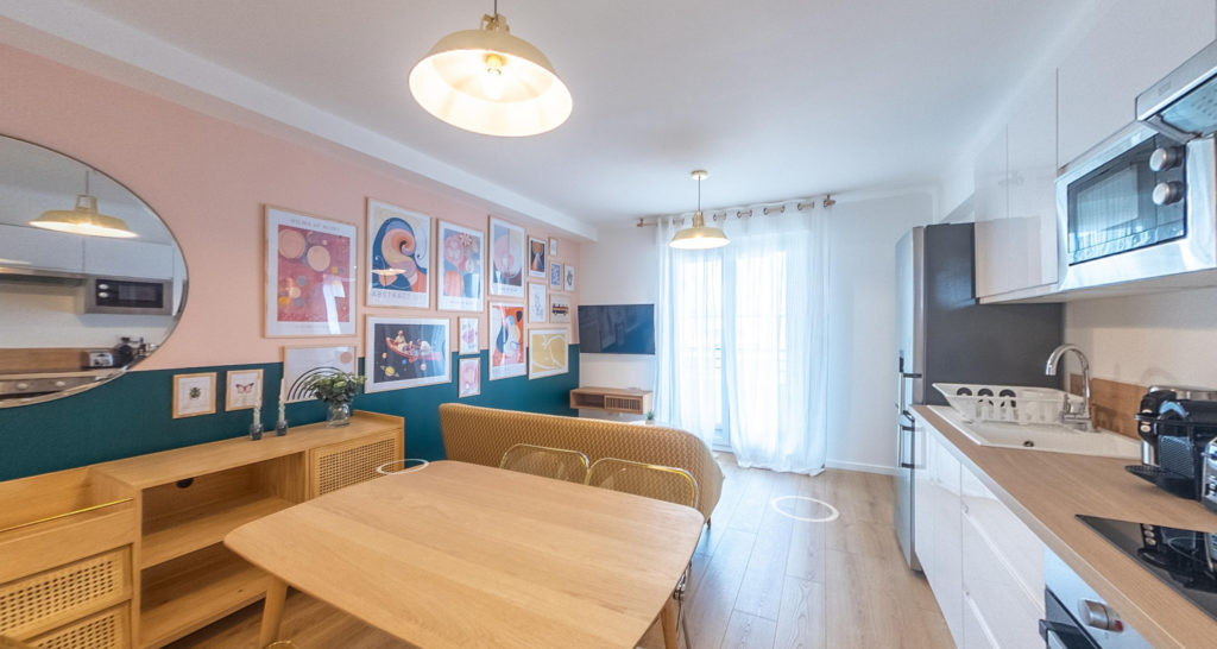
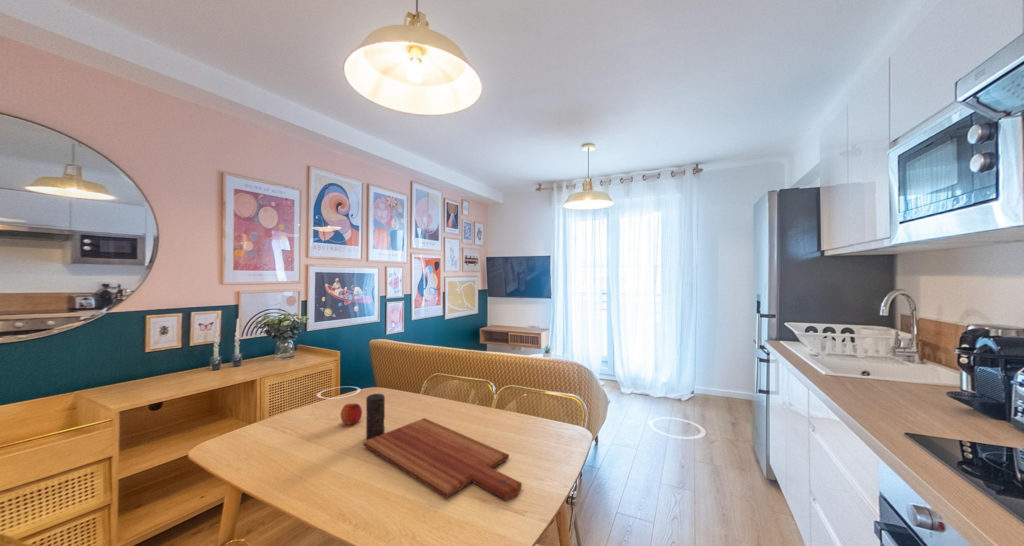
+ cutting board [362,417,523,502]
+ candle [365,393,386,440]
+ fruit [340,402,363,426]
